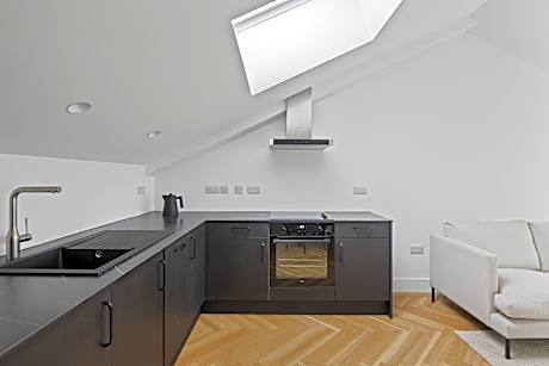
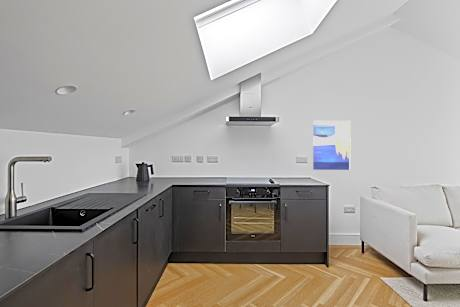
+ wall art [312,120,352,171]
